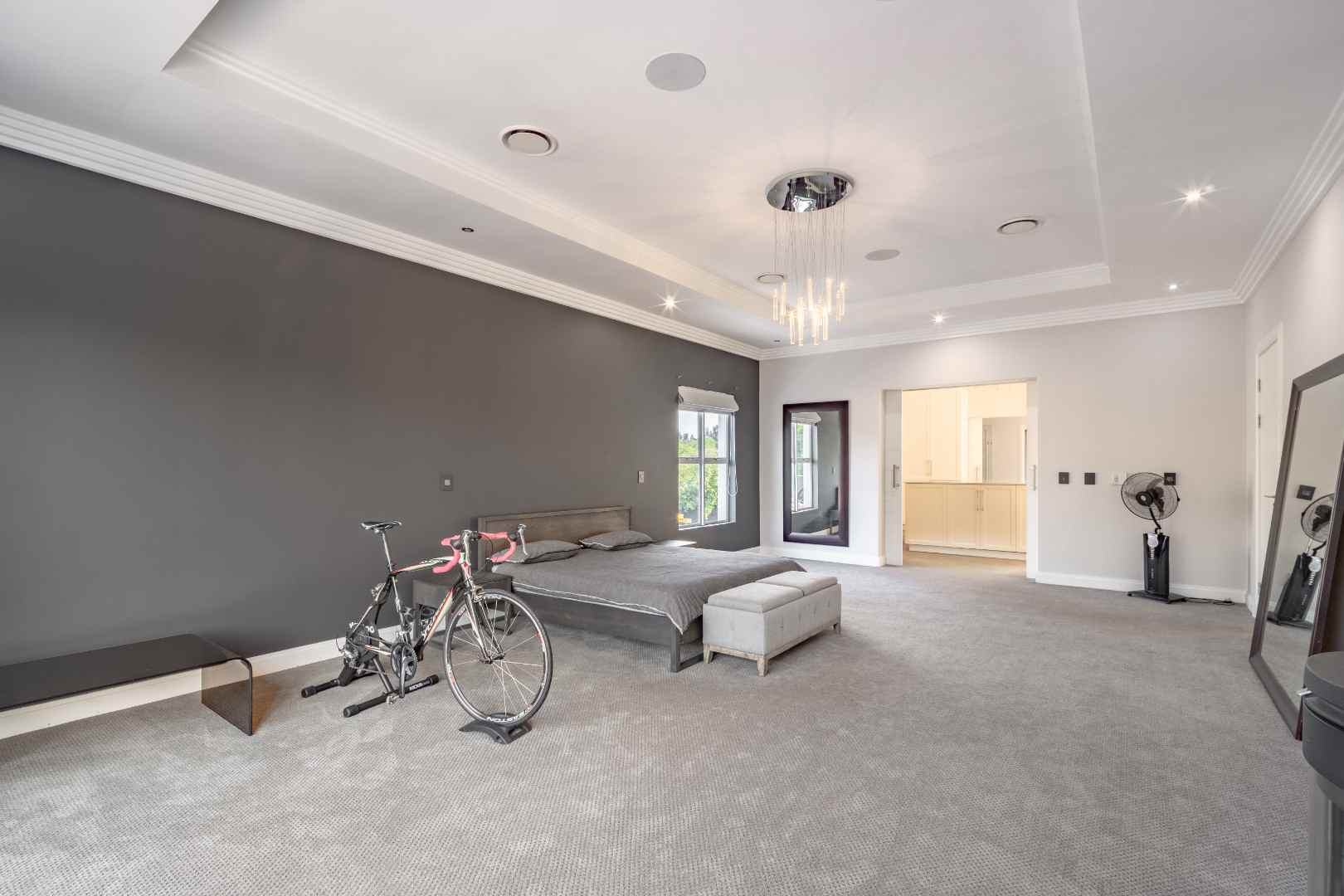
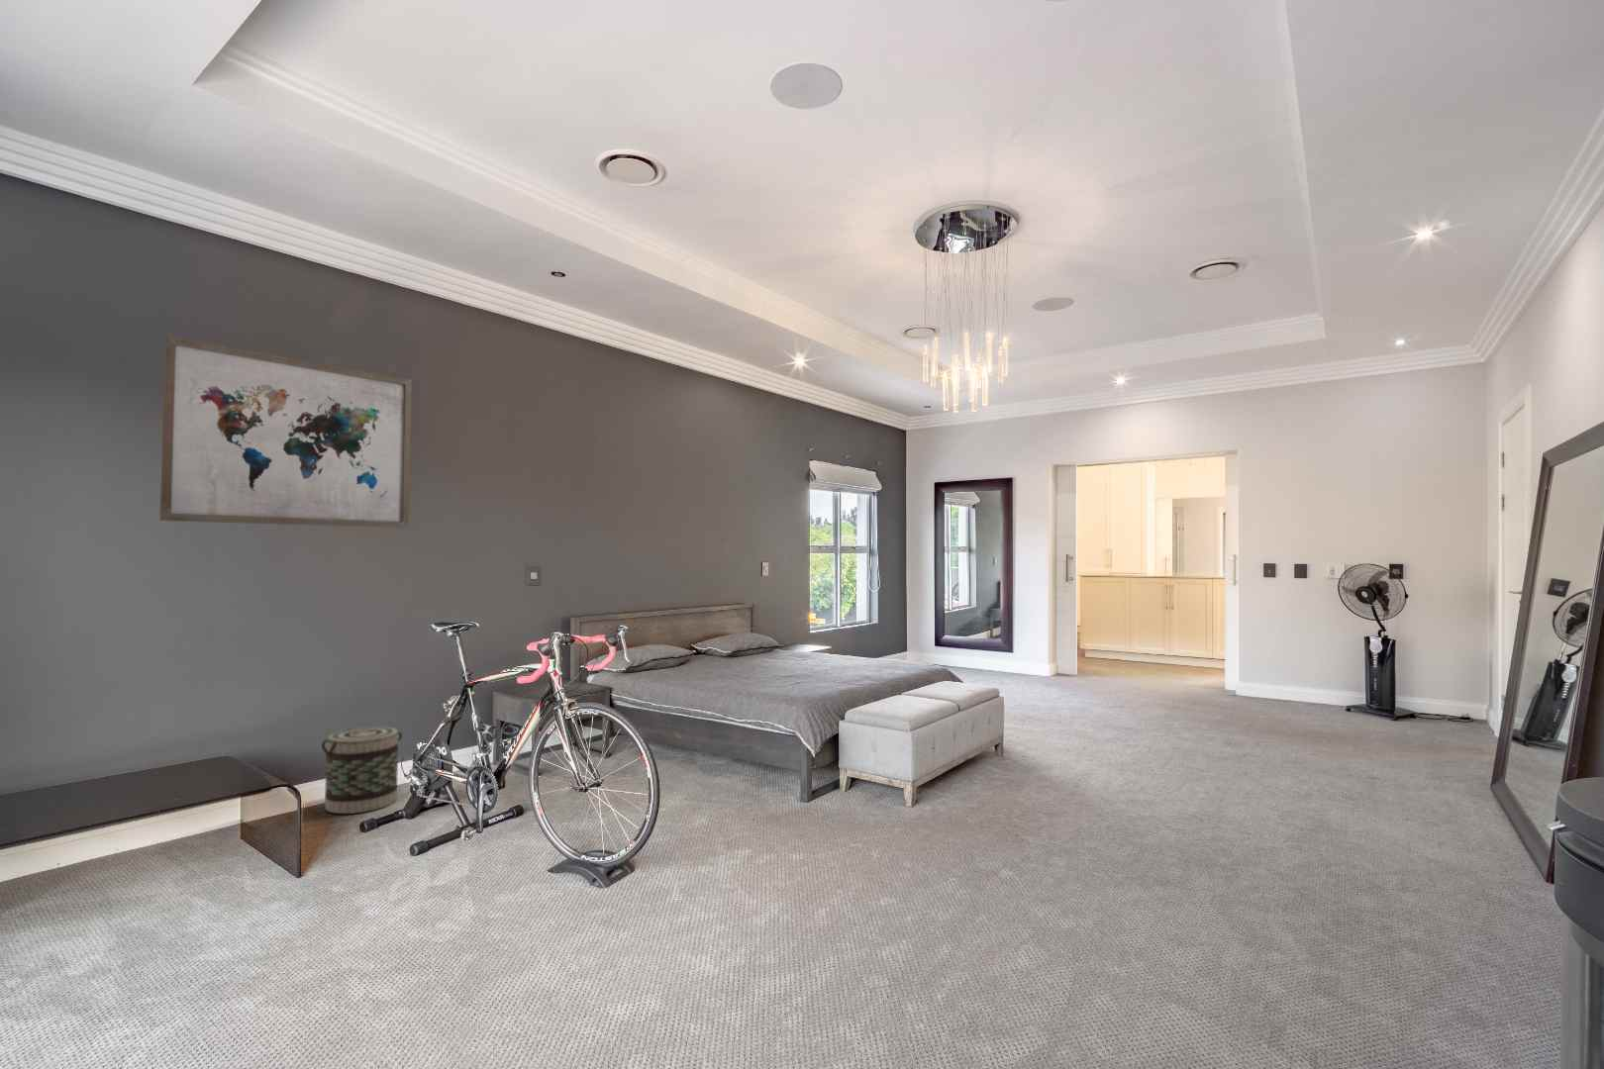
+ basket [321,725,403,815]
+ wall art [160,334,413,529]
